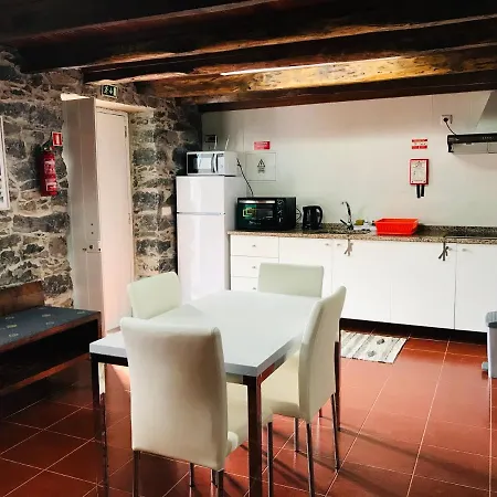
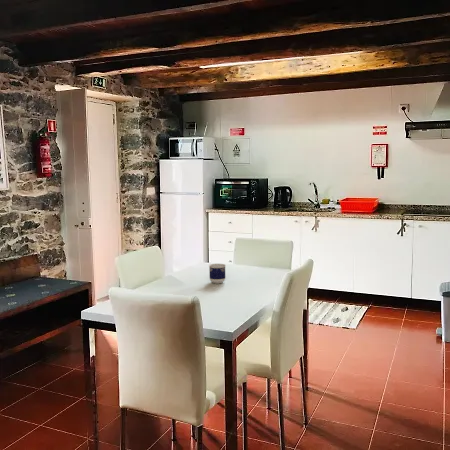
+ cup [208,263,227,285]
